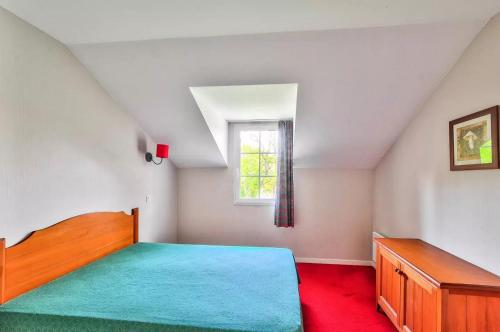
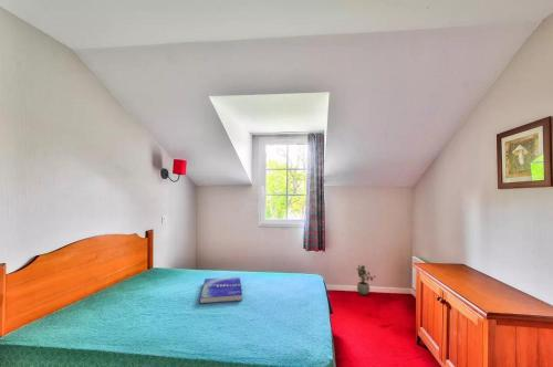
+ potted plant [355,264,377,296]
+ book [198,275,243,304]
